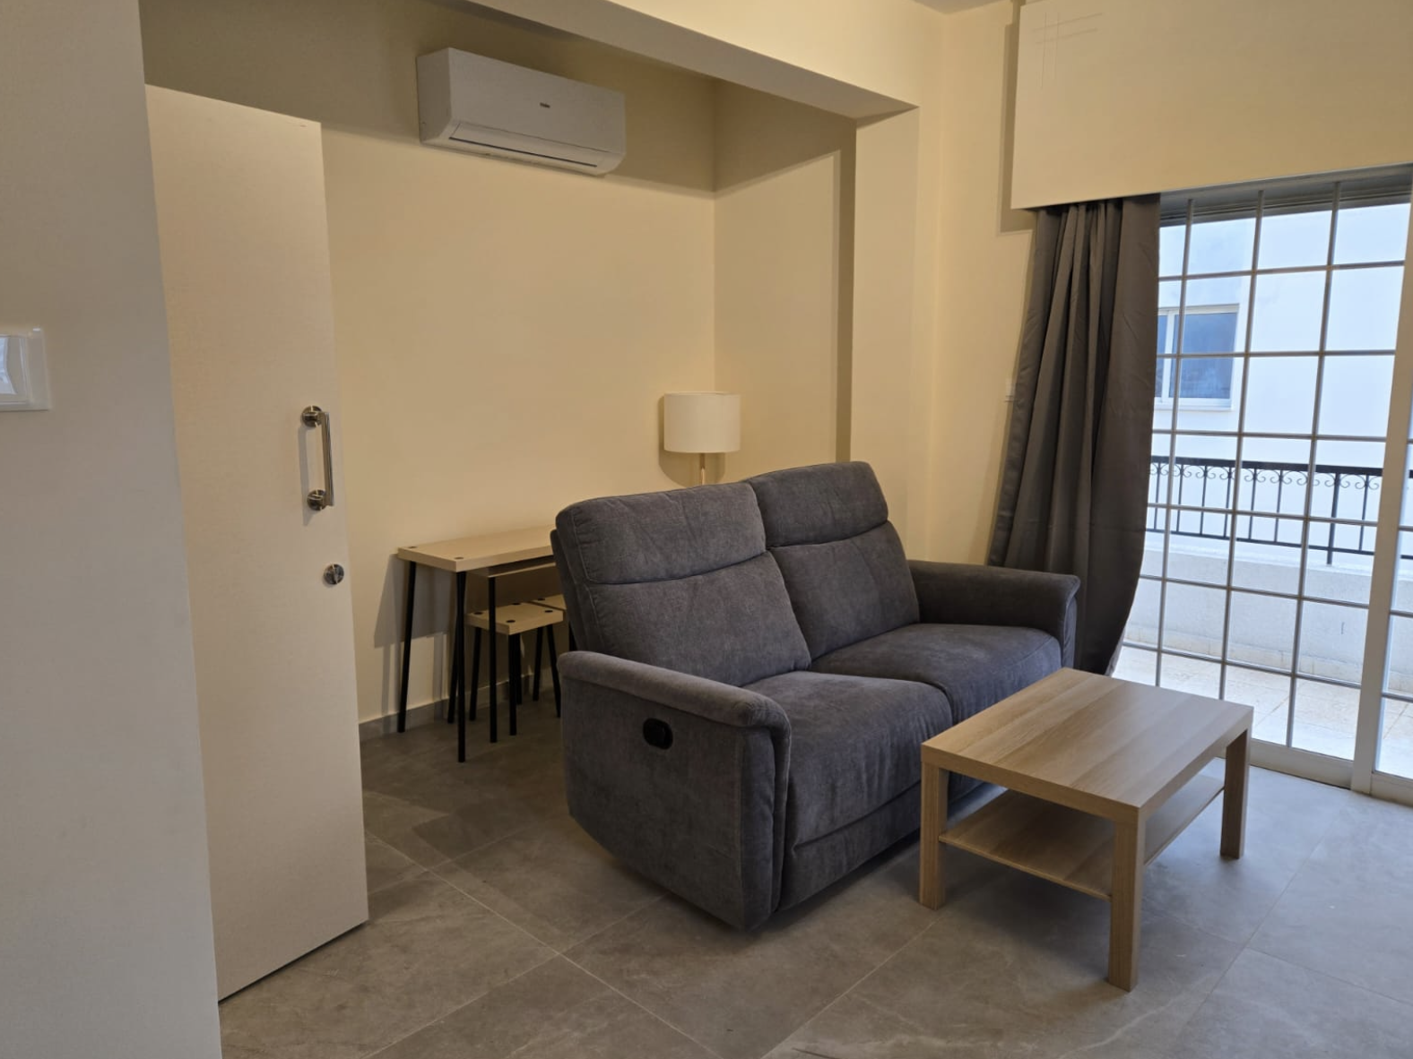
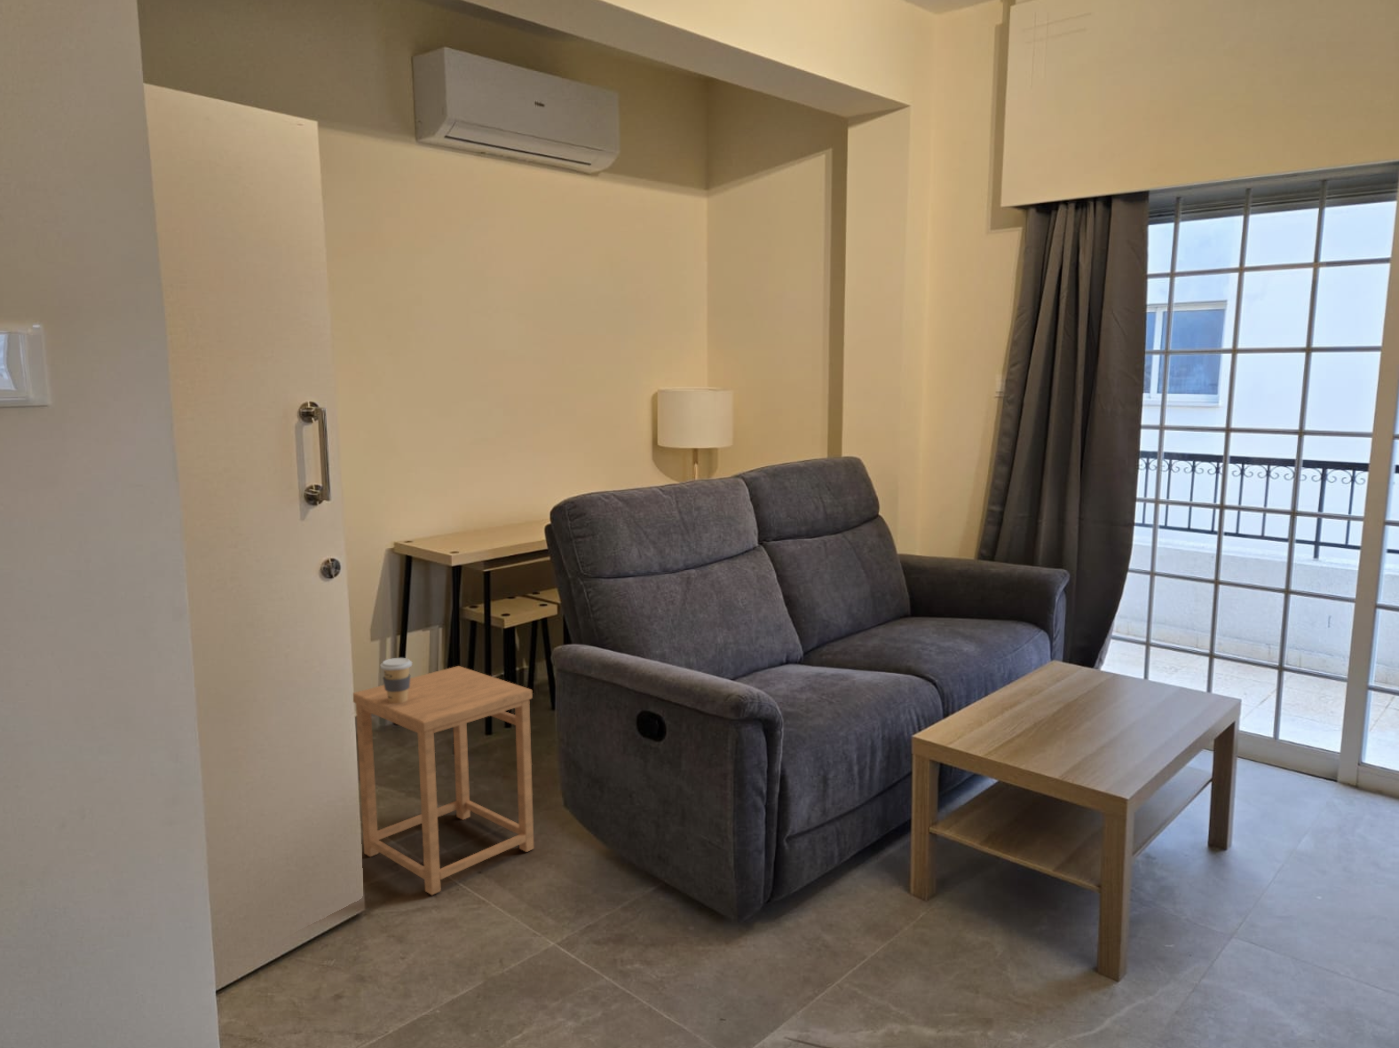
+ side table [353,665,534,896]
+ coffee cup [379,657,413,703]
